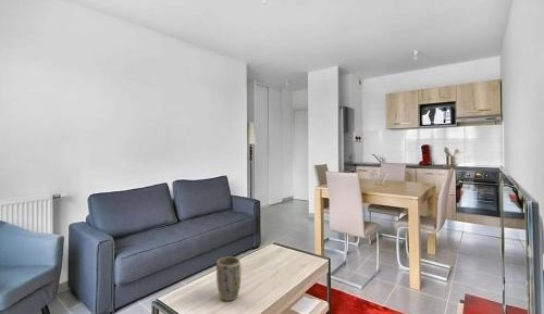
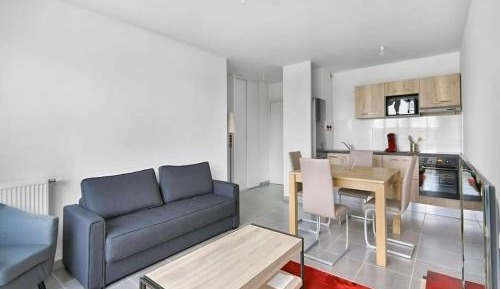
- plant pot [215,256,242,302]
